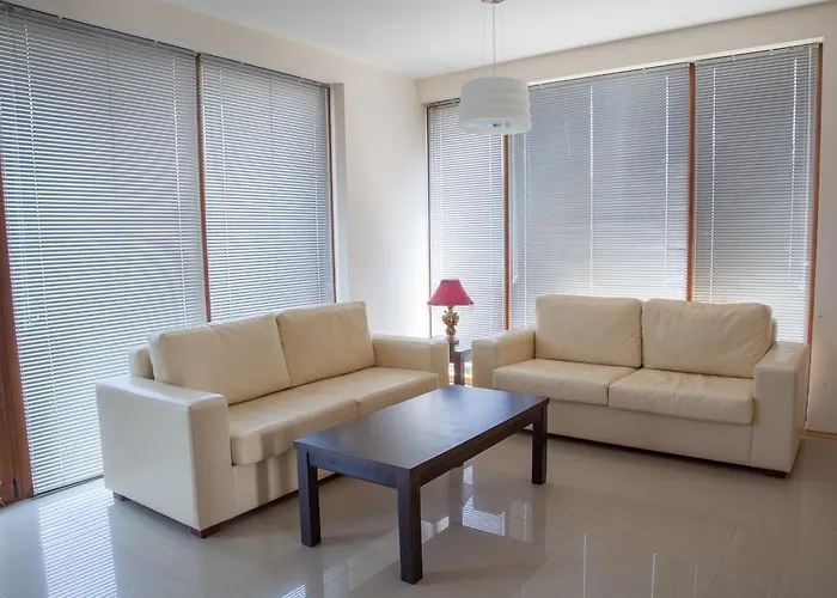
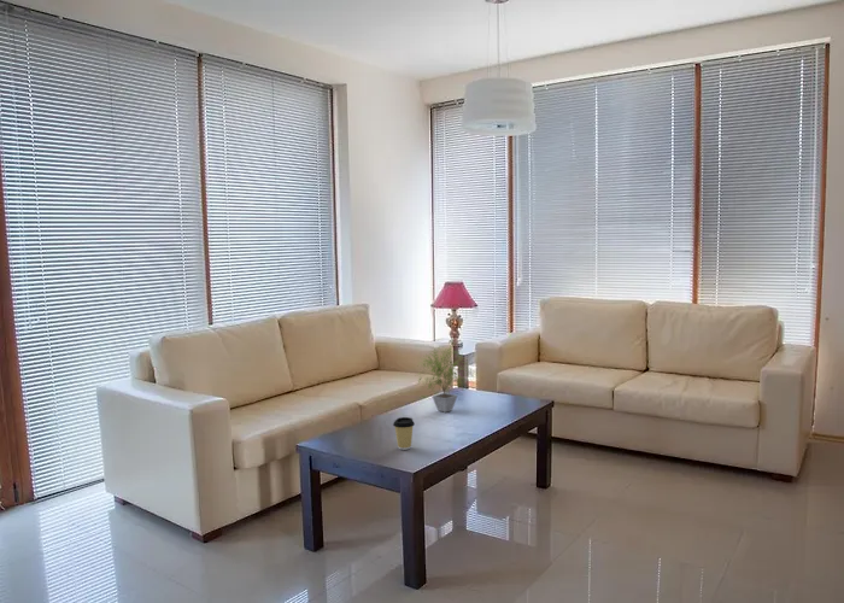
+ coffee cup [392,416,416,451]
+ potted plant [416,341,475,414]
